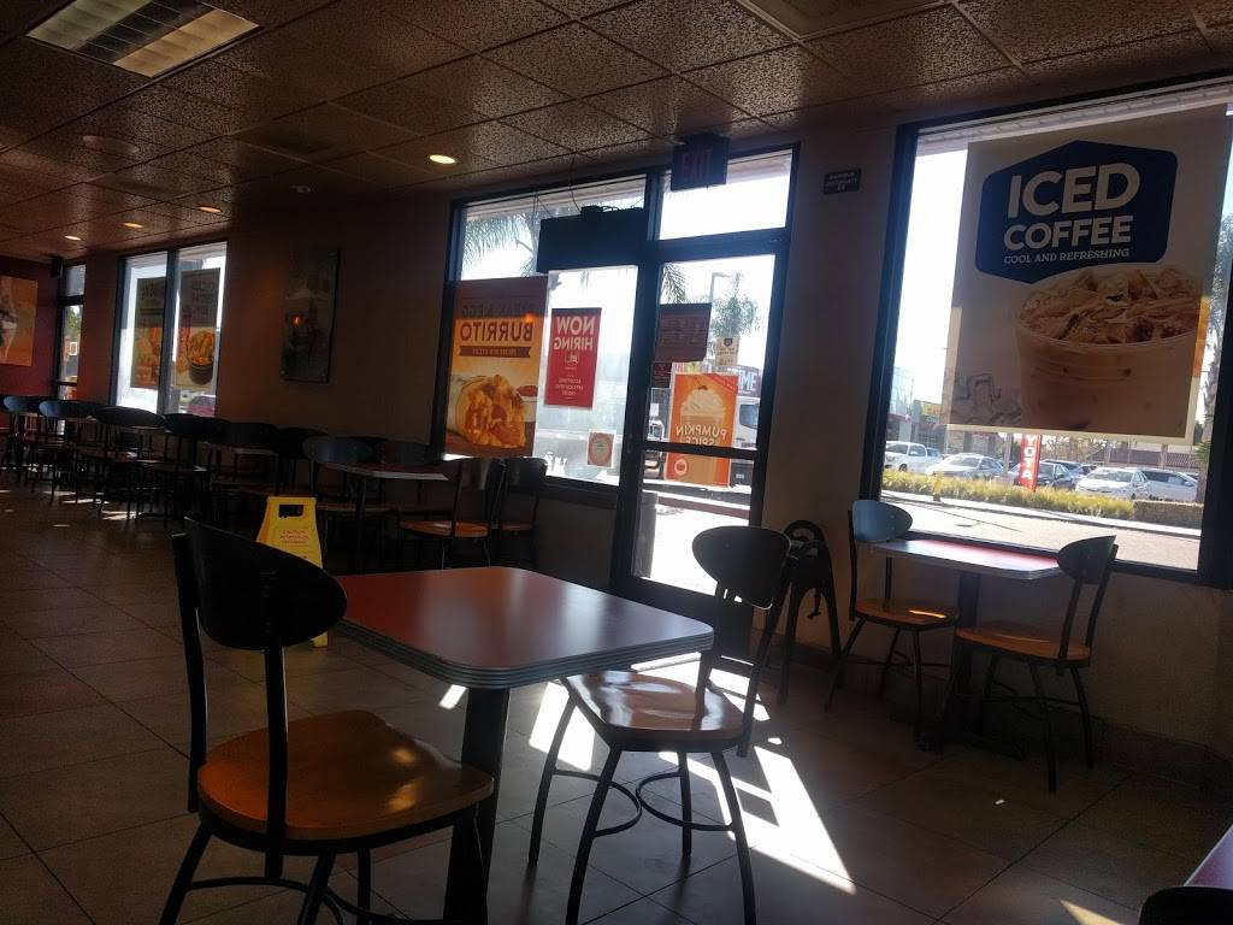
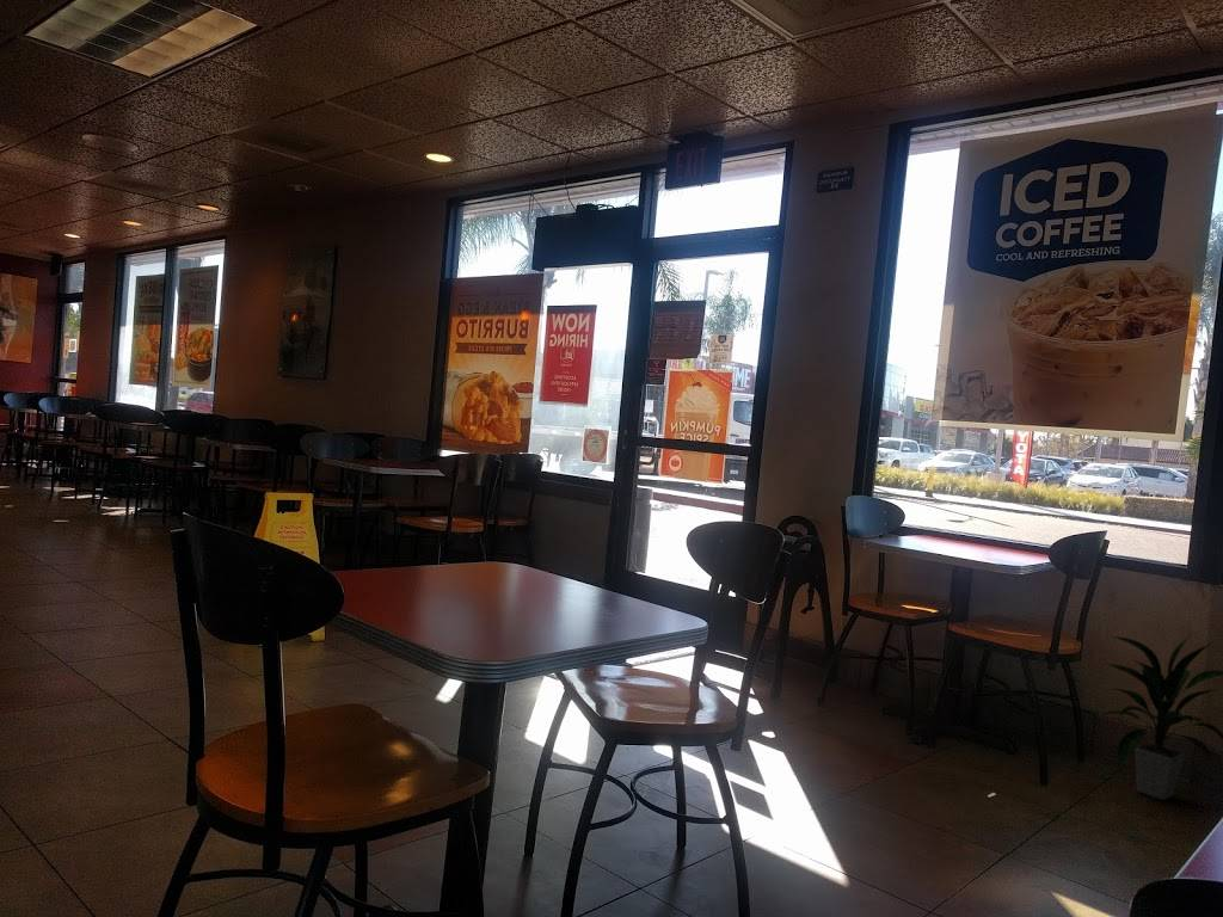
+ indoor plant [1101,633,1223,801]
